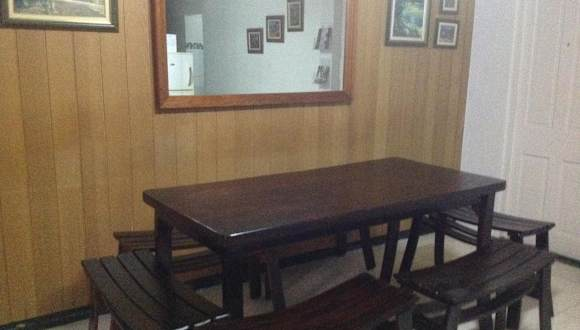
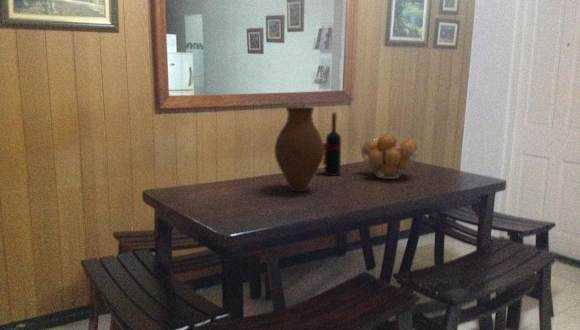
+ wine bottle [321,111,342,177]
+ fruit basket [359,132,420,180]
+ vase [274,106,324,193]
